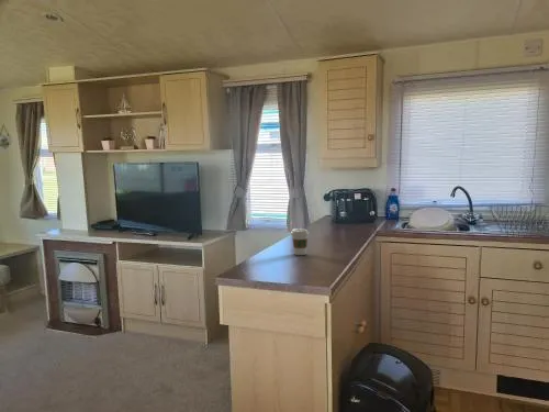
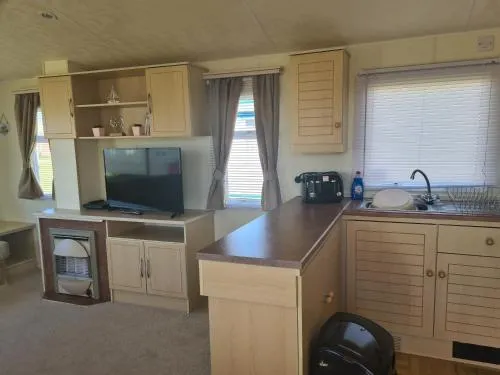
- coffee cup [290,227,310,256]
